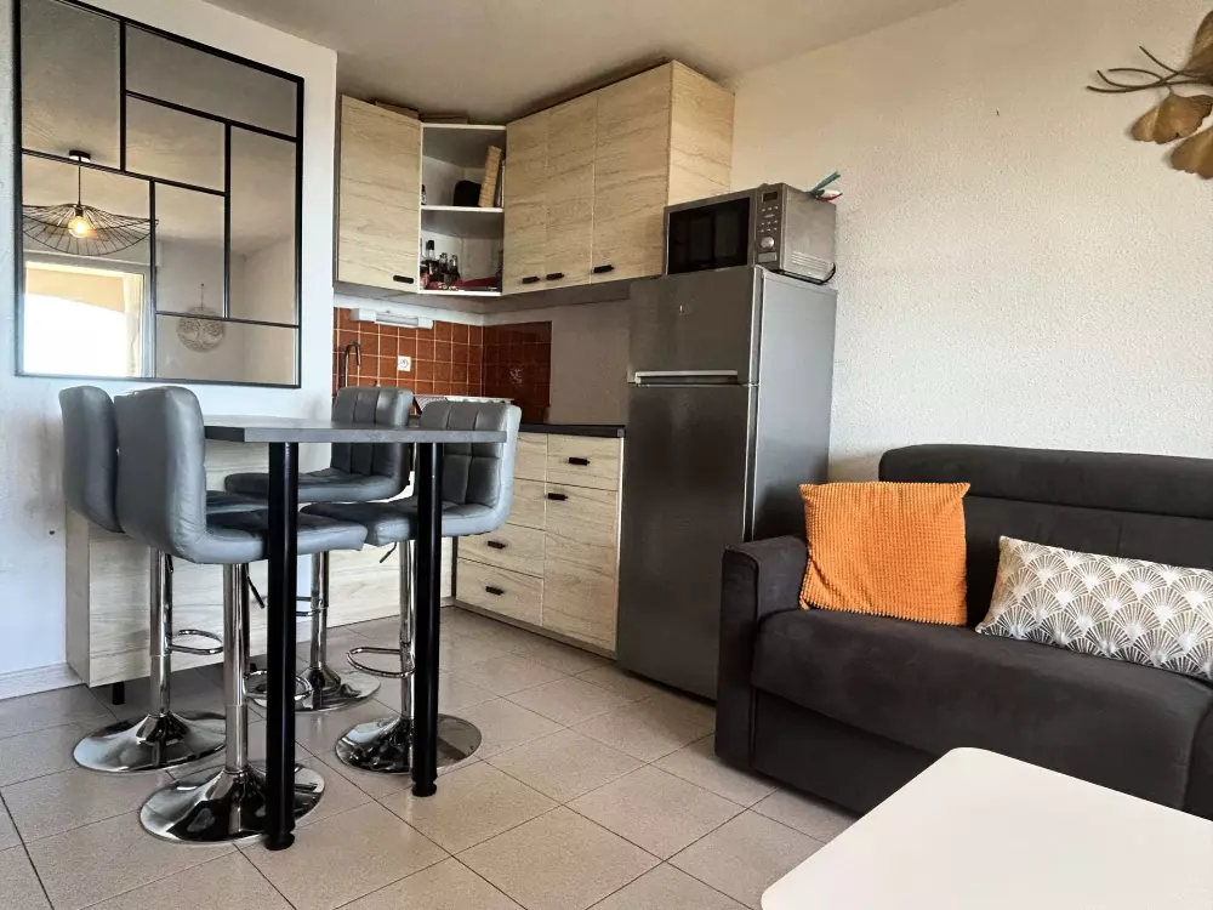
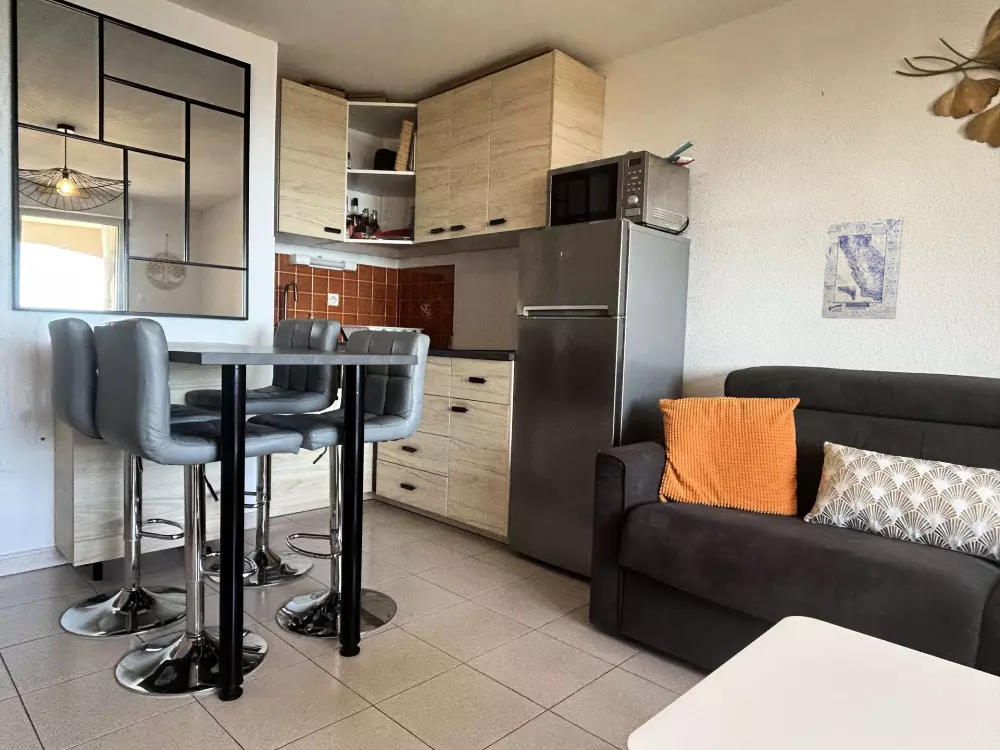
+ wall art [820,216,905,320]
